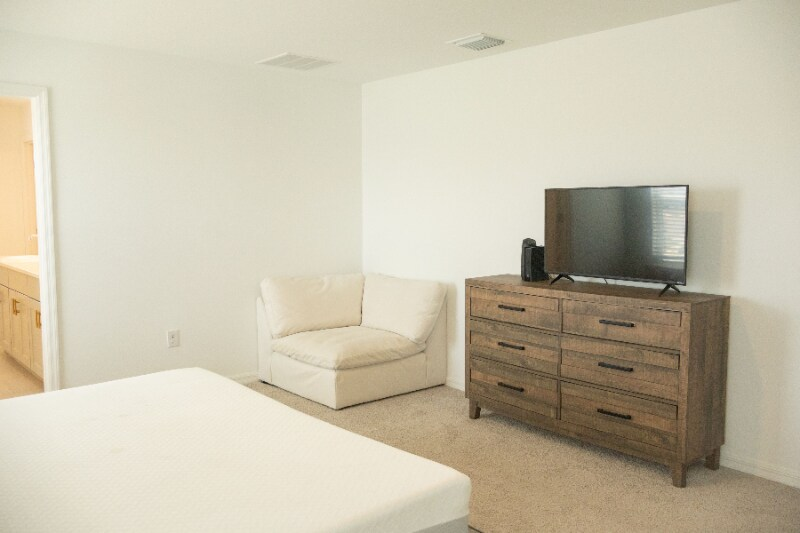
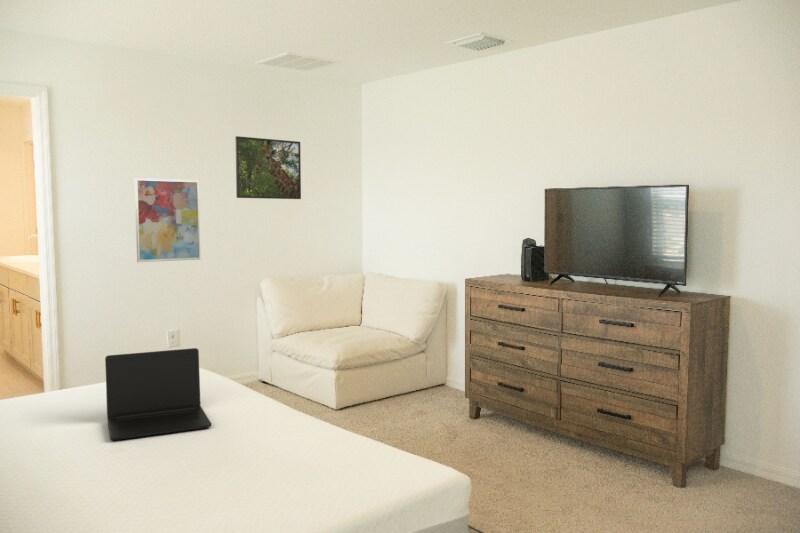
+ wall art [134,177,201,263]
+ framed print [234,135,302,200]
+ laptop [104,347,212,441]
